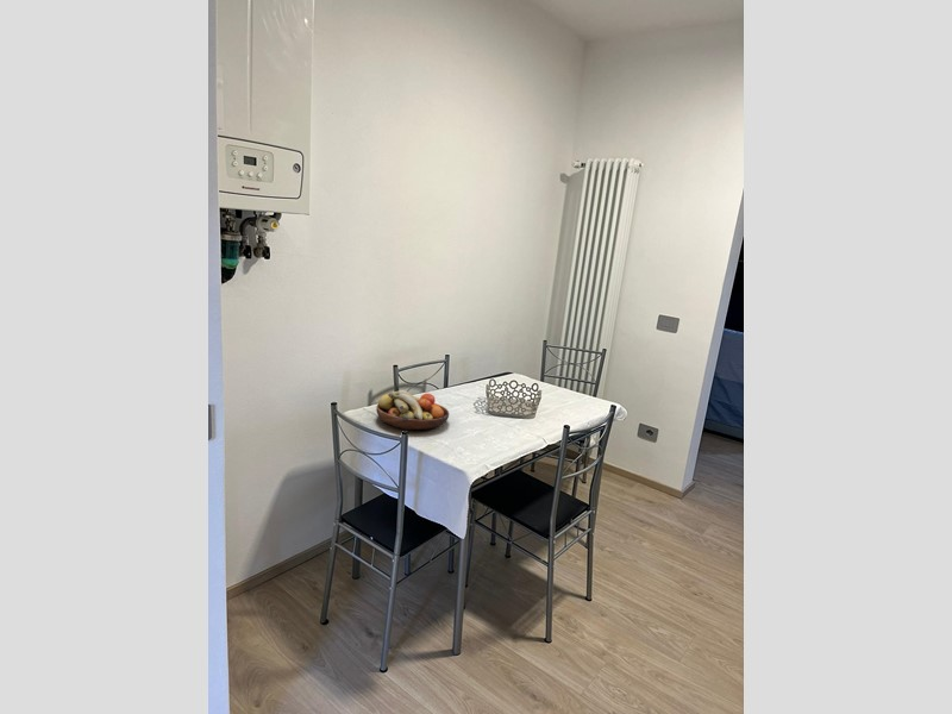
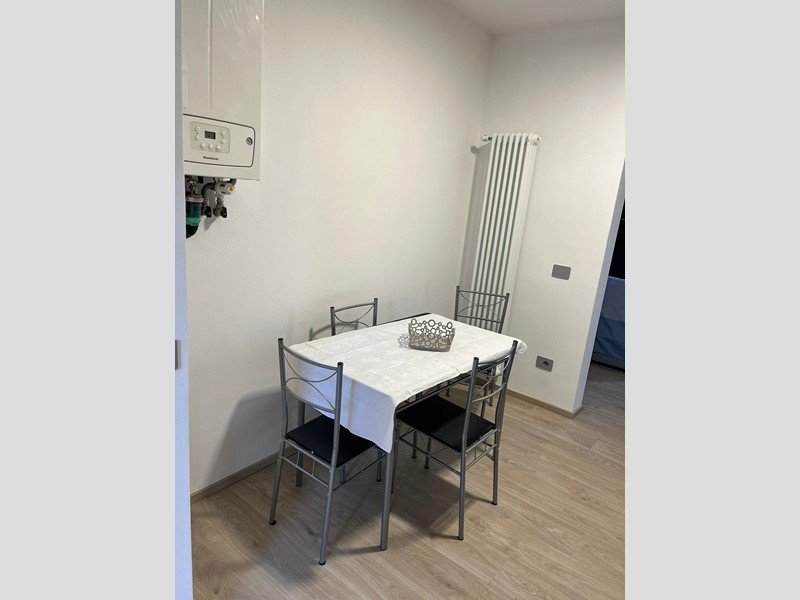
- fruit bowl [375,389,450,431]
